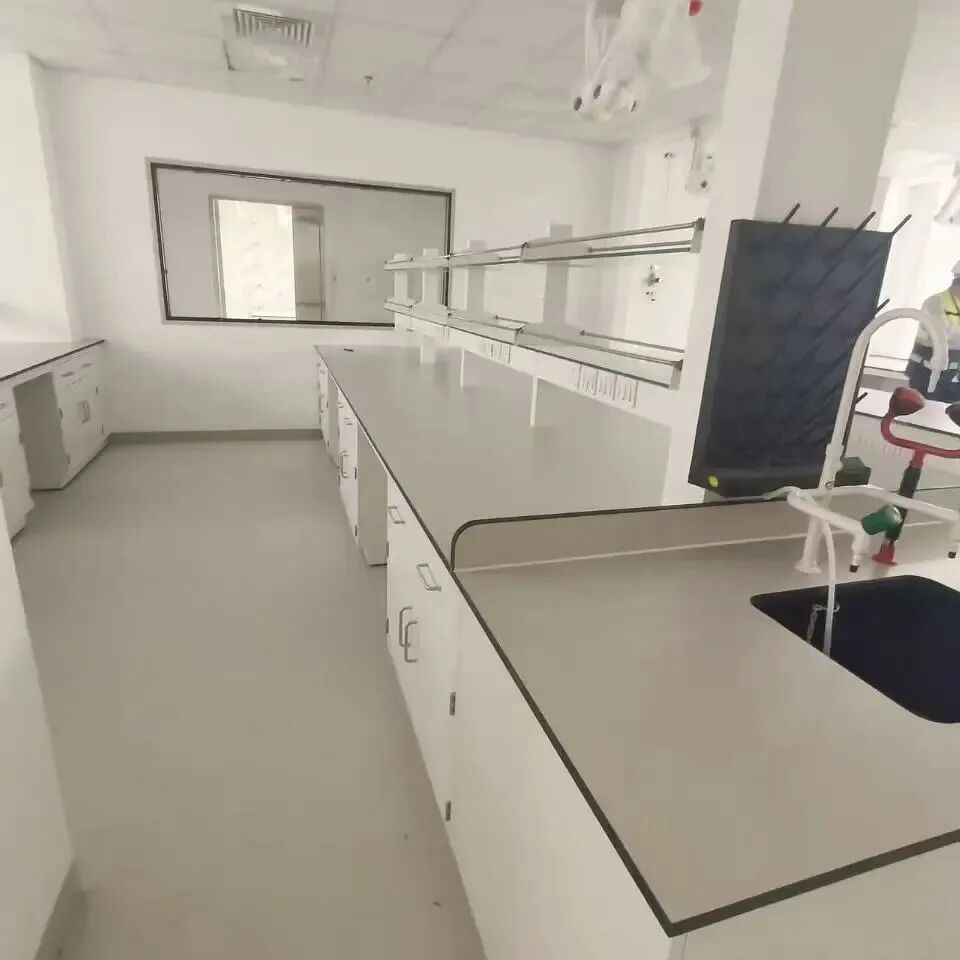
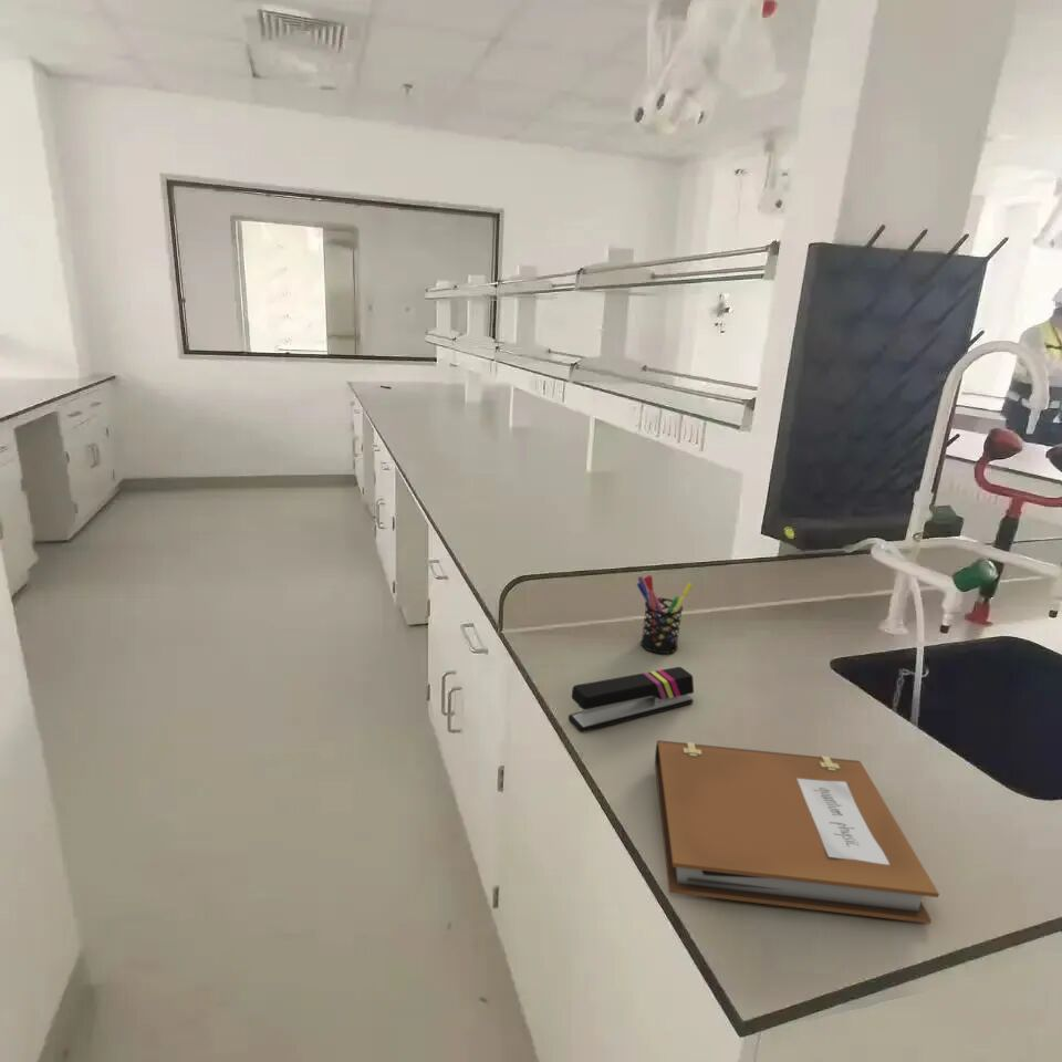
+ pen holder [636,574,694,655]
+ stapler [568,666,695,733]
+ notebook [654,739,940,925]
